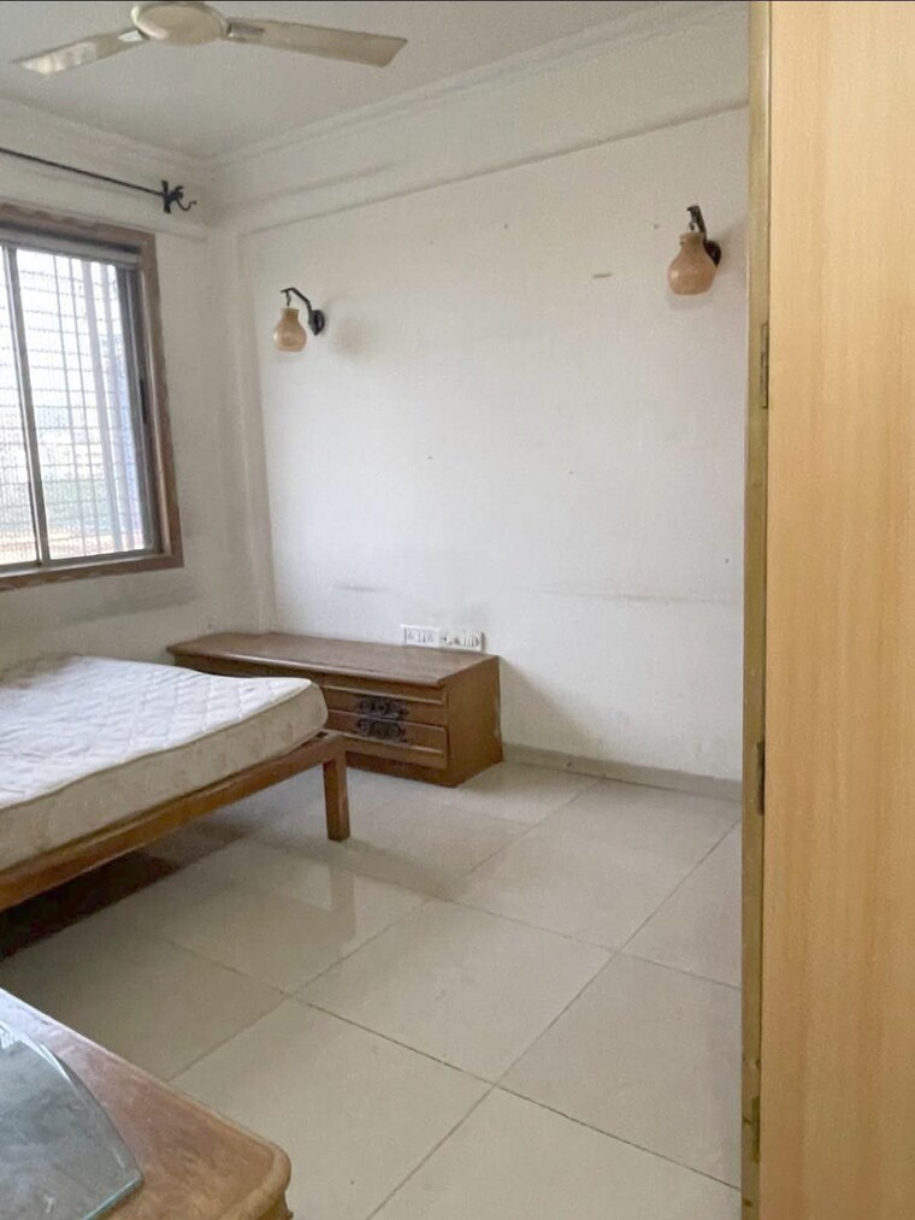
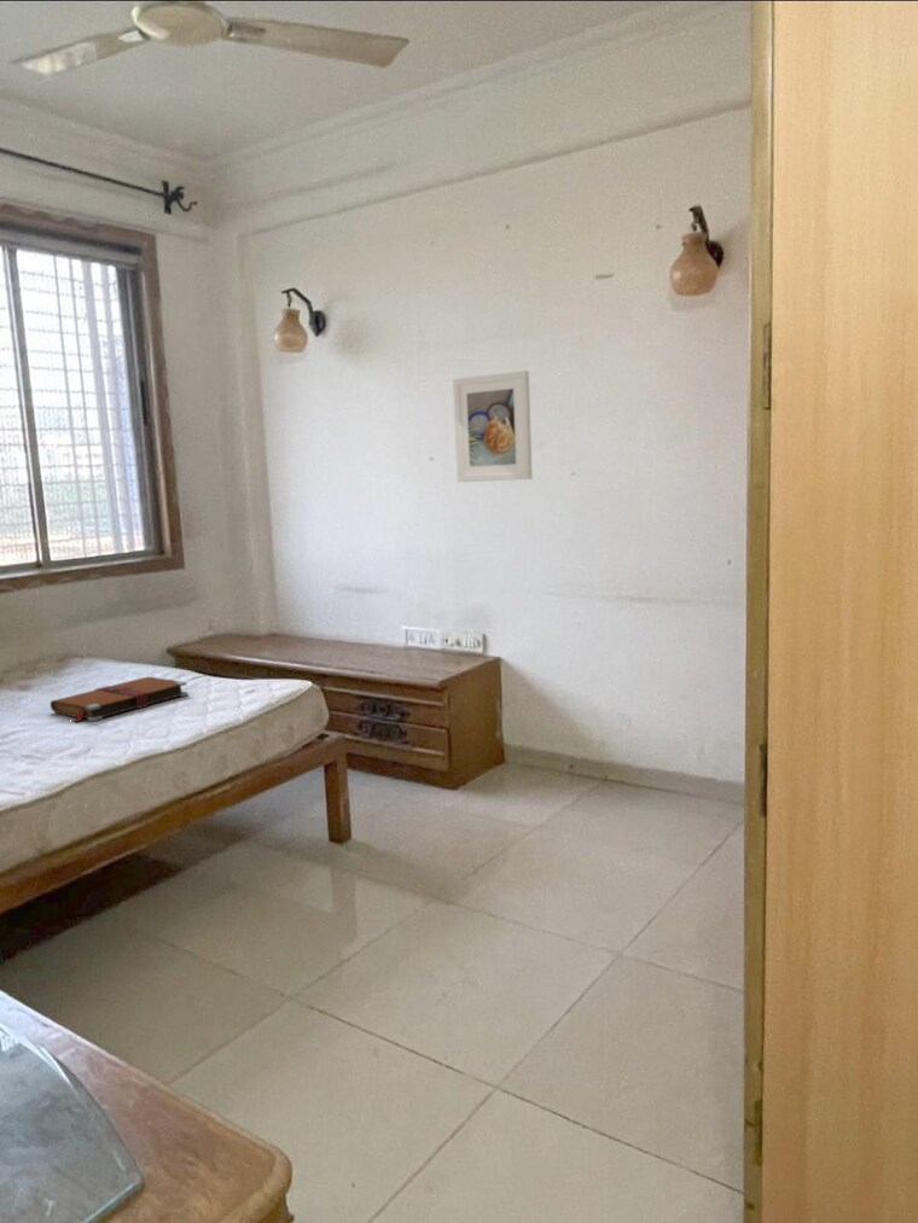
+ book [50,675,190,723]
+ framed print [452,369,533,483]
